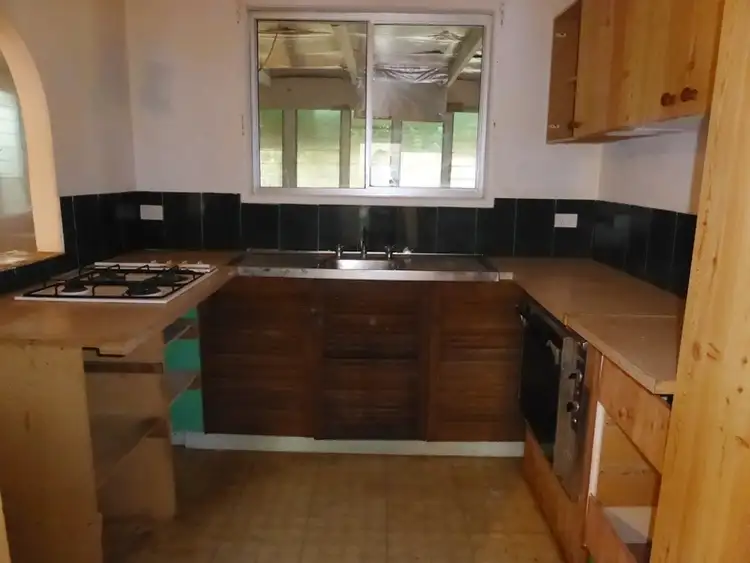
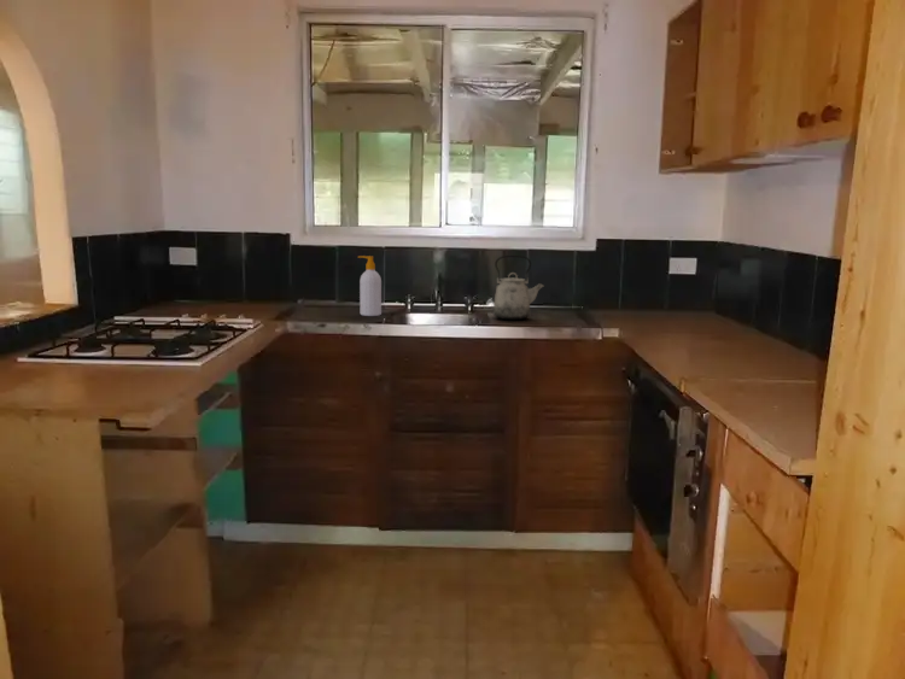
+ kettle [492,254,545,321]
+ soap bottle [357,254,383,317]
